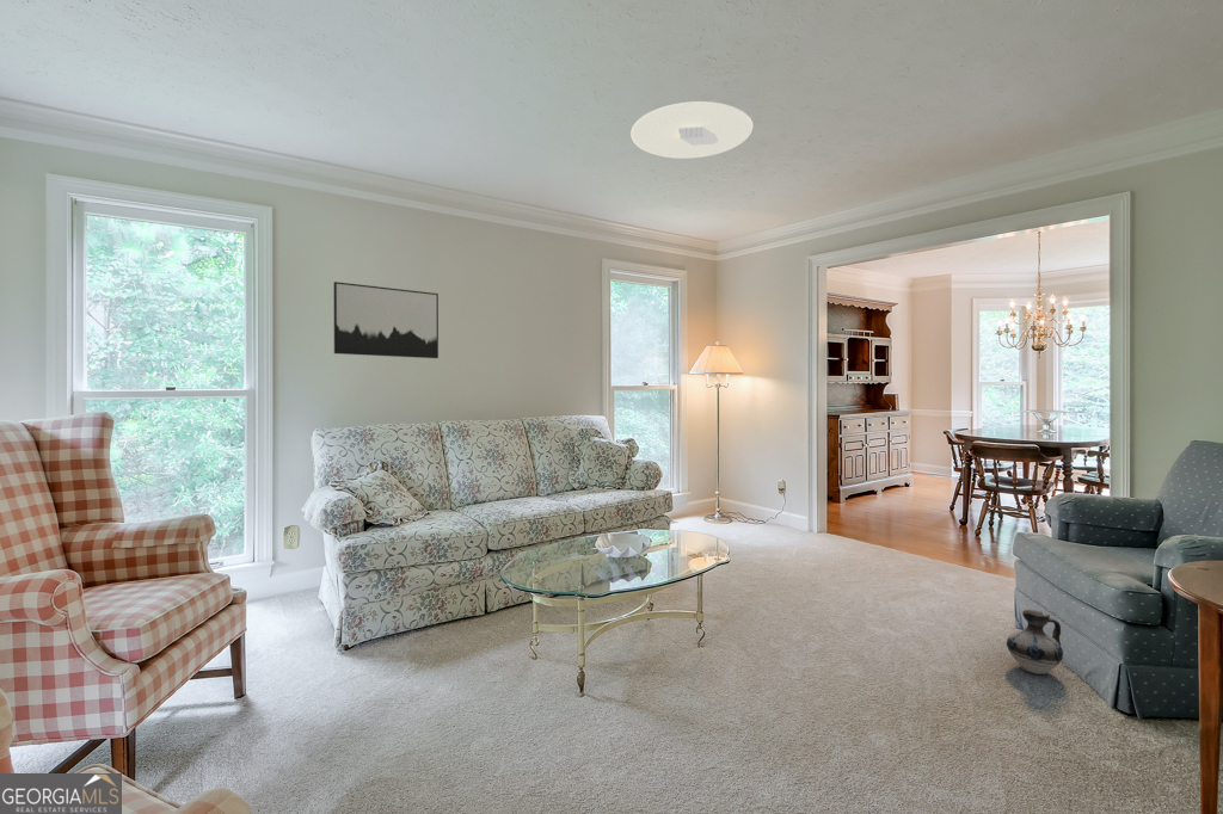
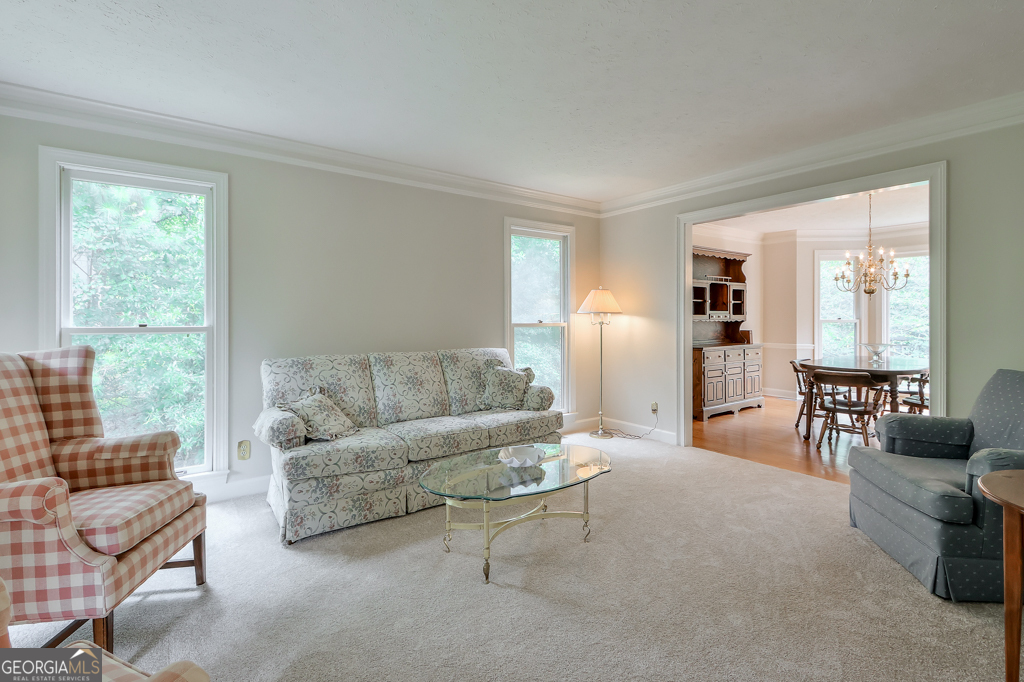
- ceramic jug [1006,609,1064,676]
- ceiling light [629,100,754,160]
- wall art [332,280,440,359]
